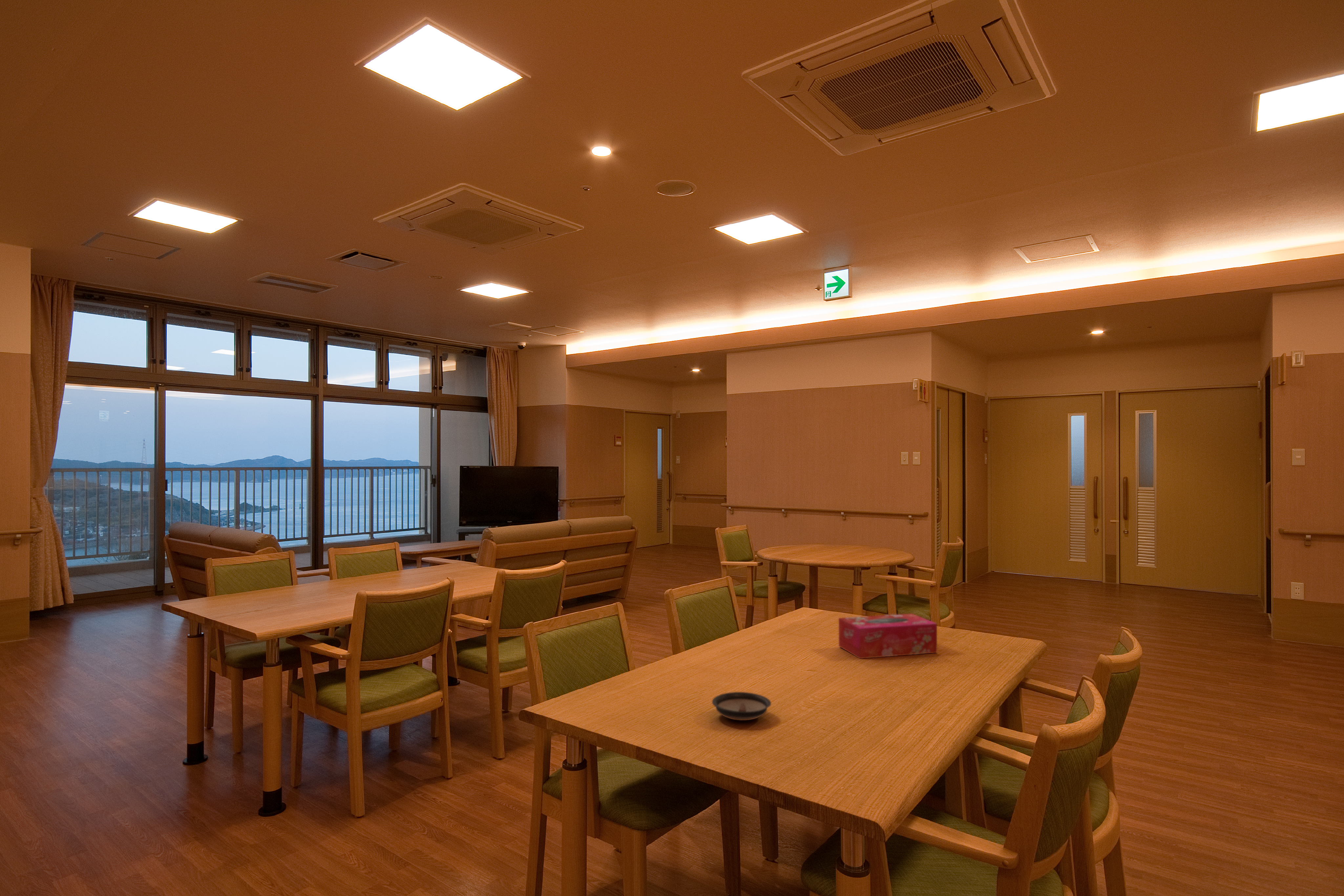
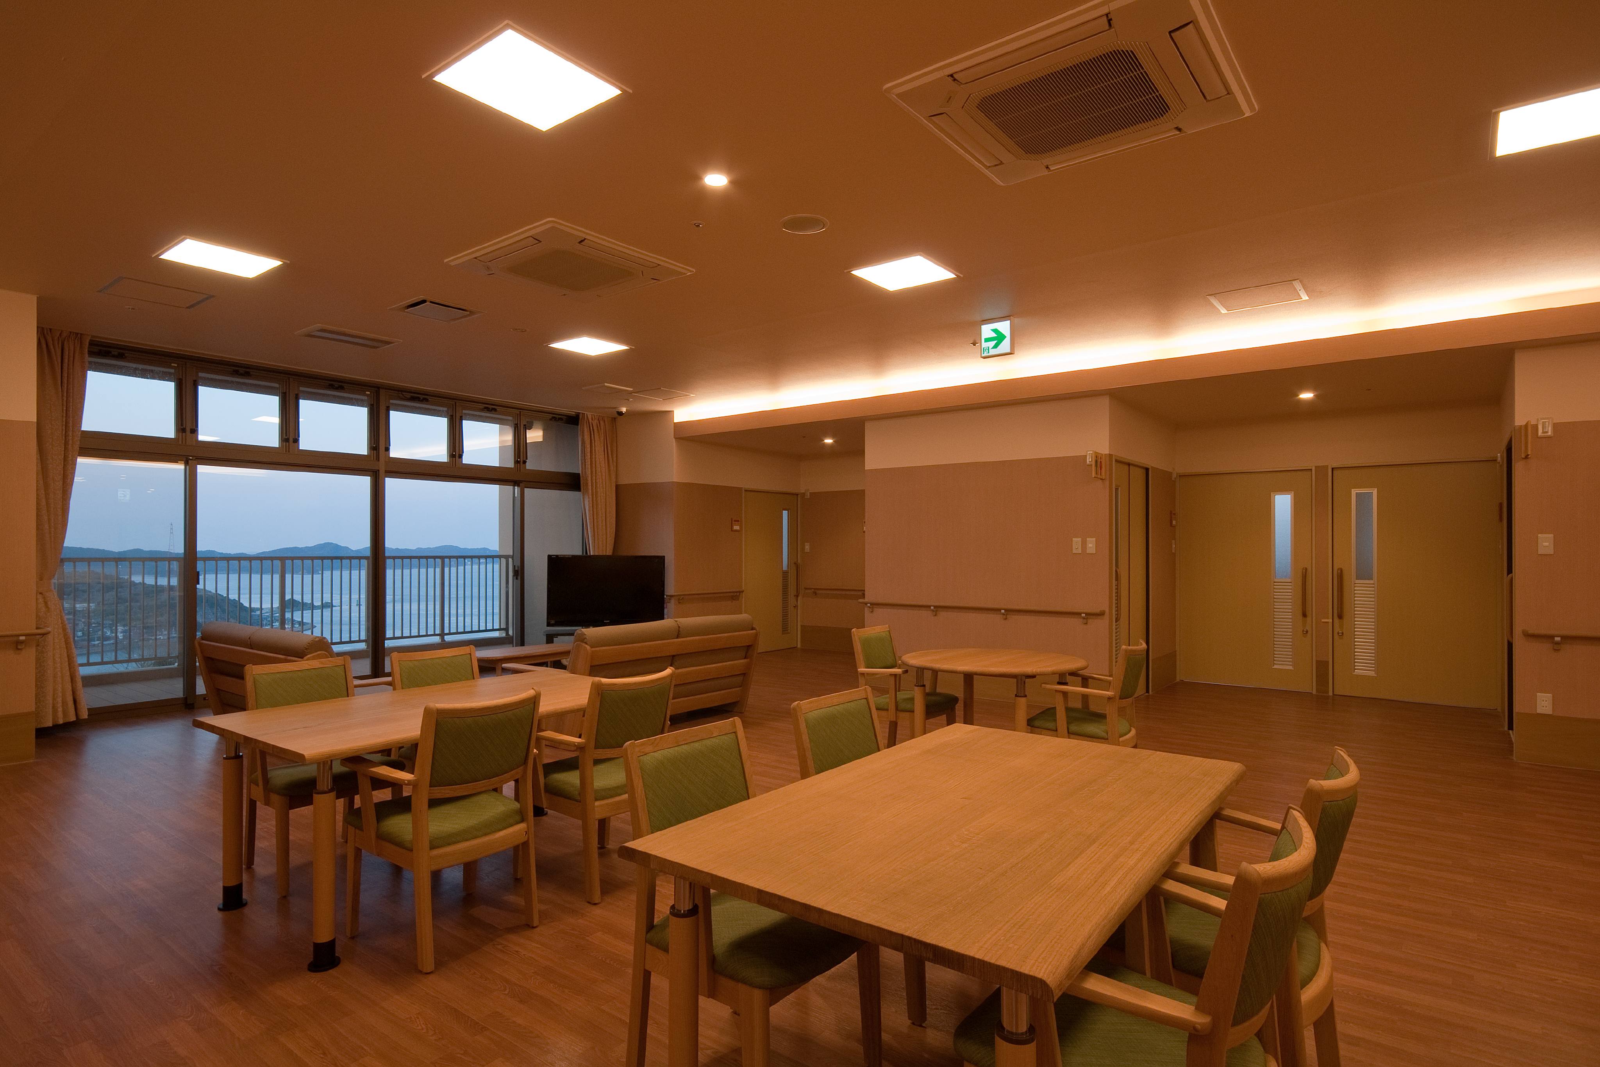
- tissue box [838,613,937,659]
- saucer [712,692,771,721]
